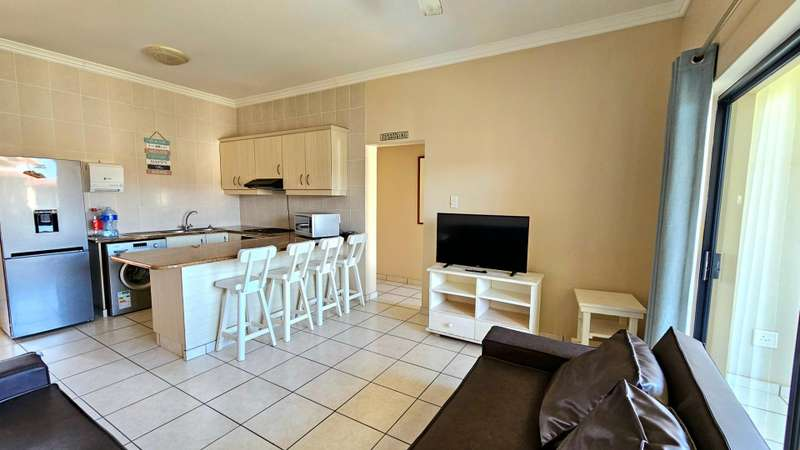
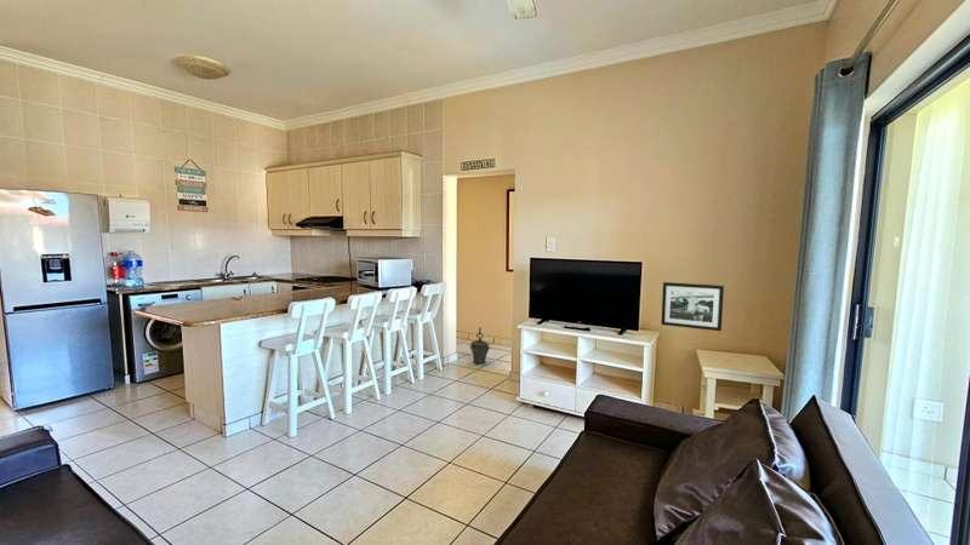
+ picture frame [660,281,725,332]
+ lantern [467,326,491,366]
